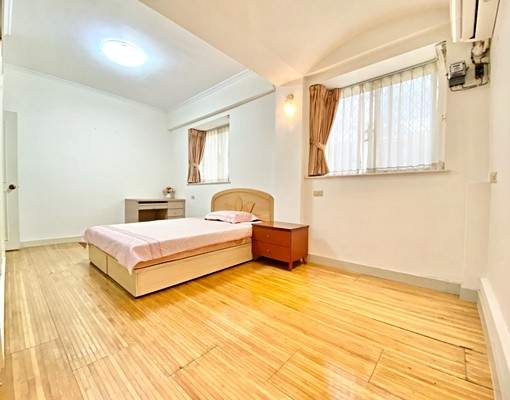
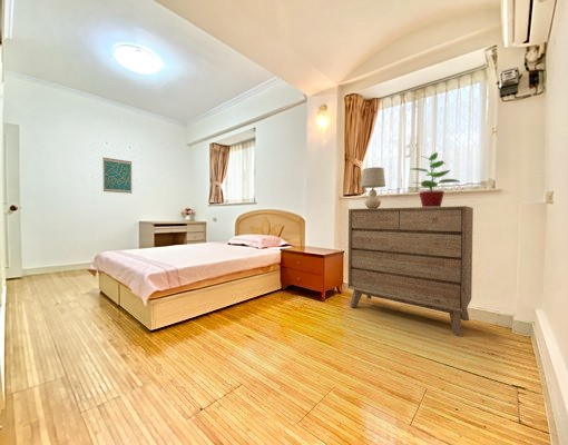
+ table lamp [360,166,386,208]
+ wall art [101,157,133,195]
+ dresser [346,205,474,337]
+ potted plant [411,151,462,207]
